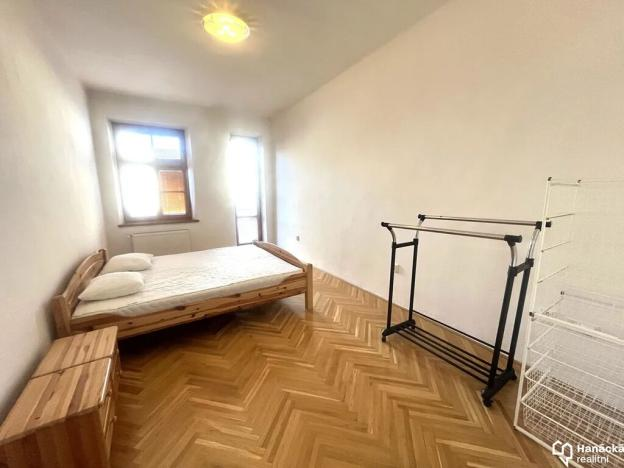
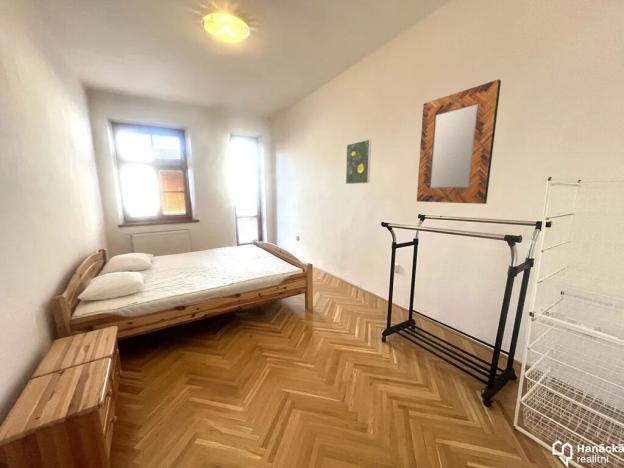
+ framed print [345,138,372,185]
+ home mirror [416,79,502,205]
